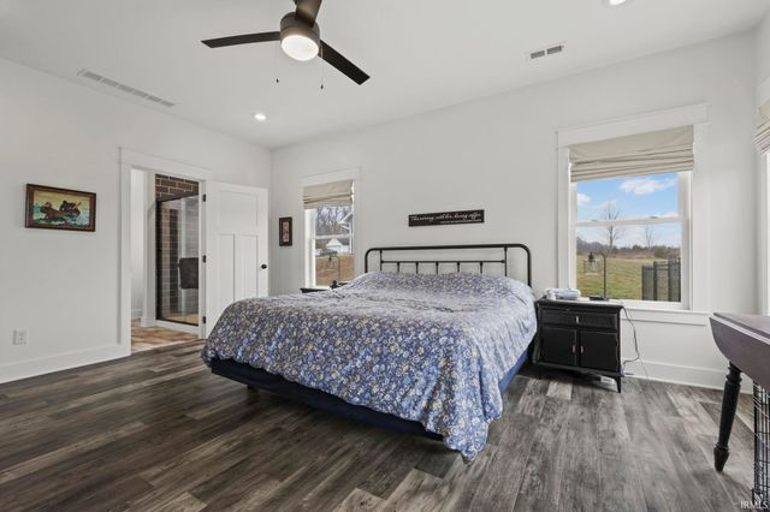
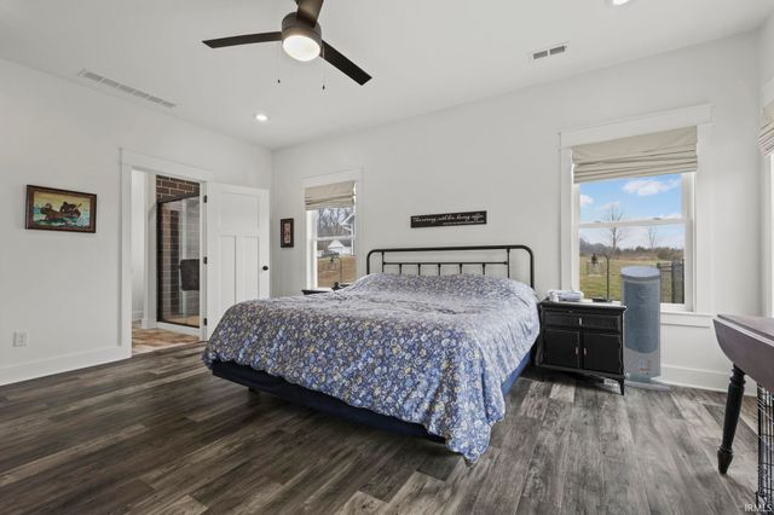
+ air purifier [611,265,672,392]
